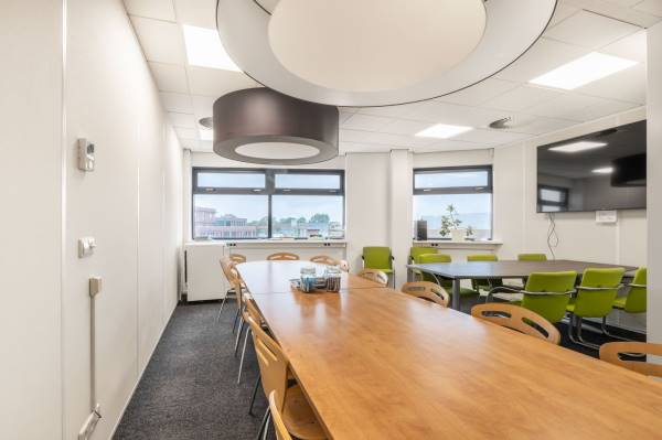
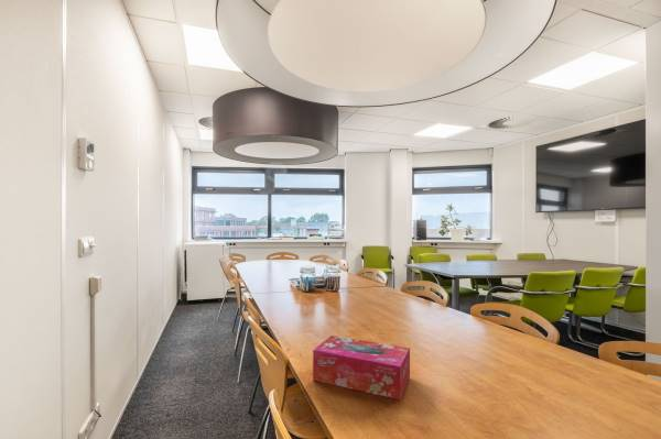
+ tissue box [312,334,411,400]
